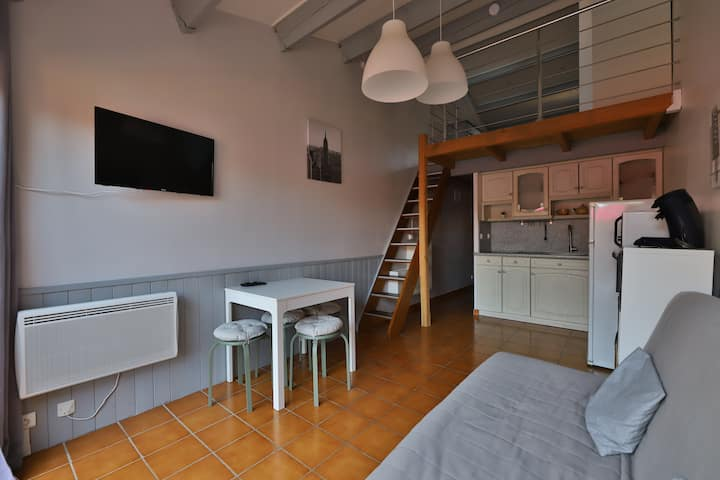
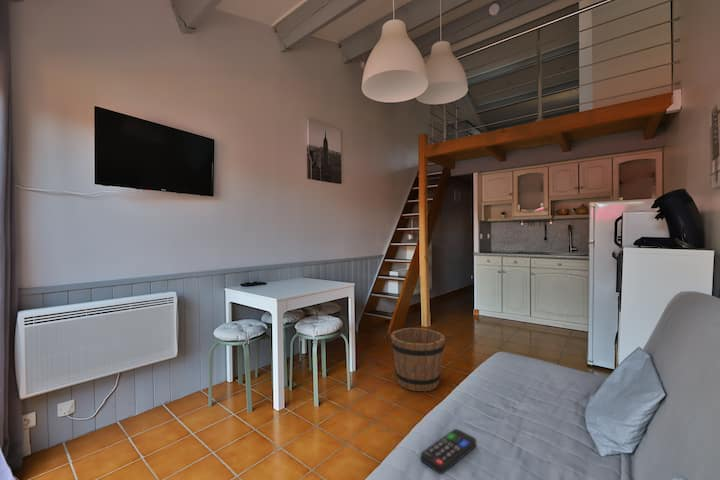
+ bucket [390,327,446,393]
+ remote control [420,428,477,475]
